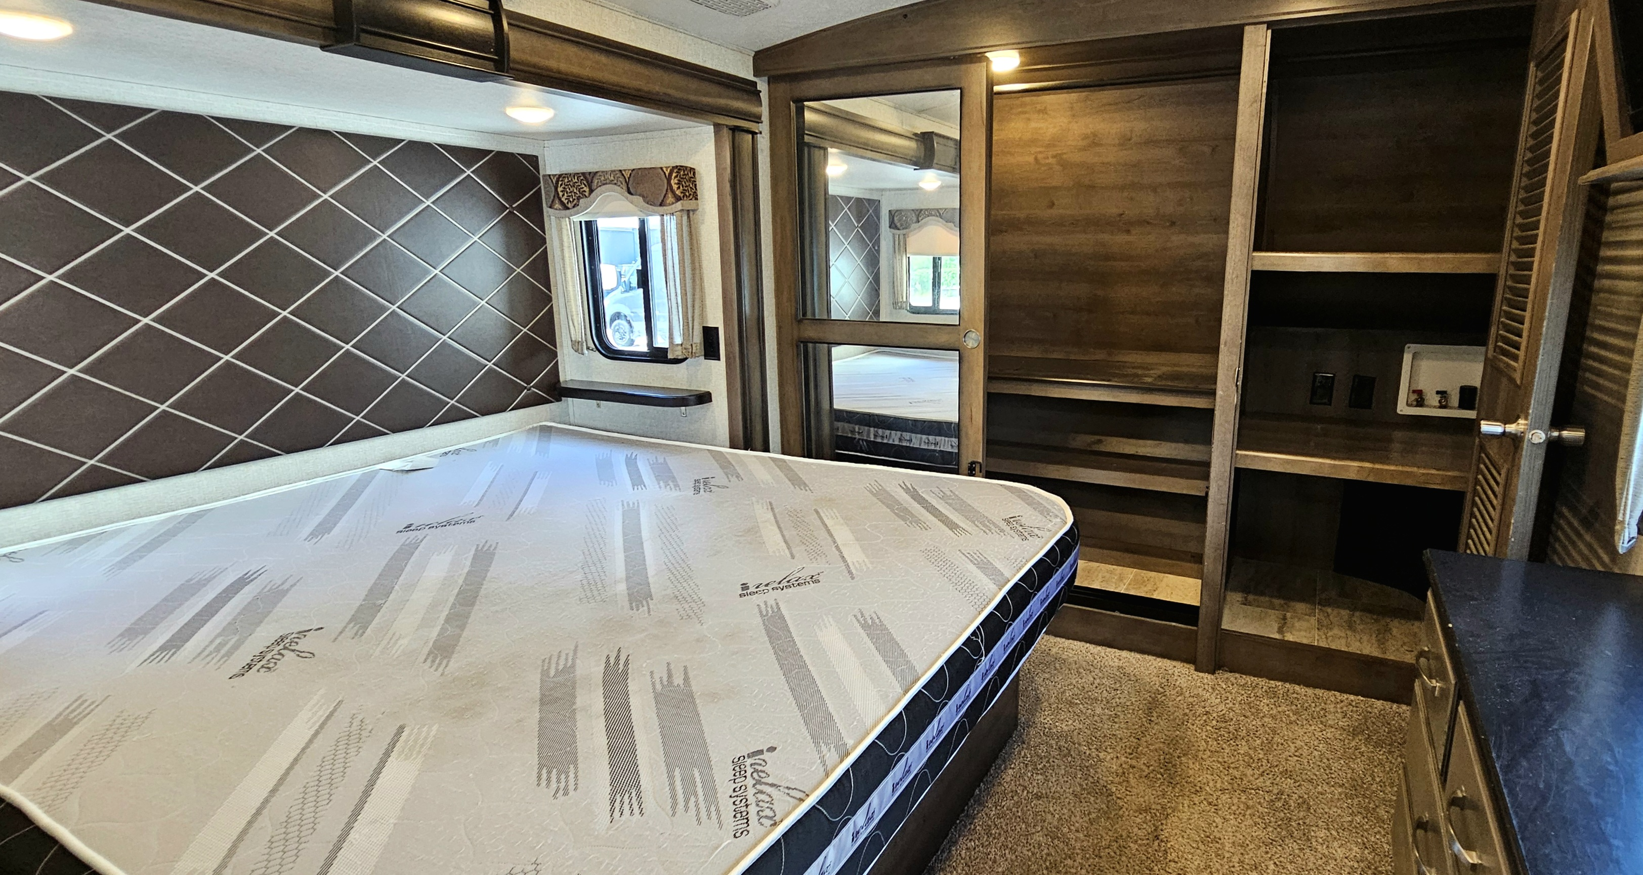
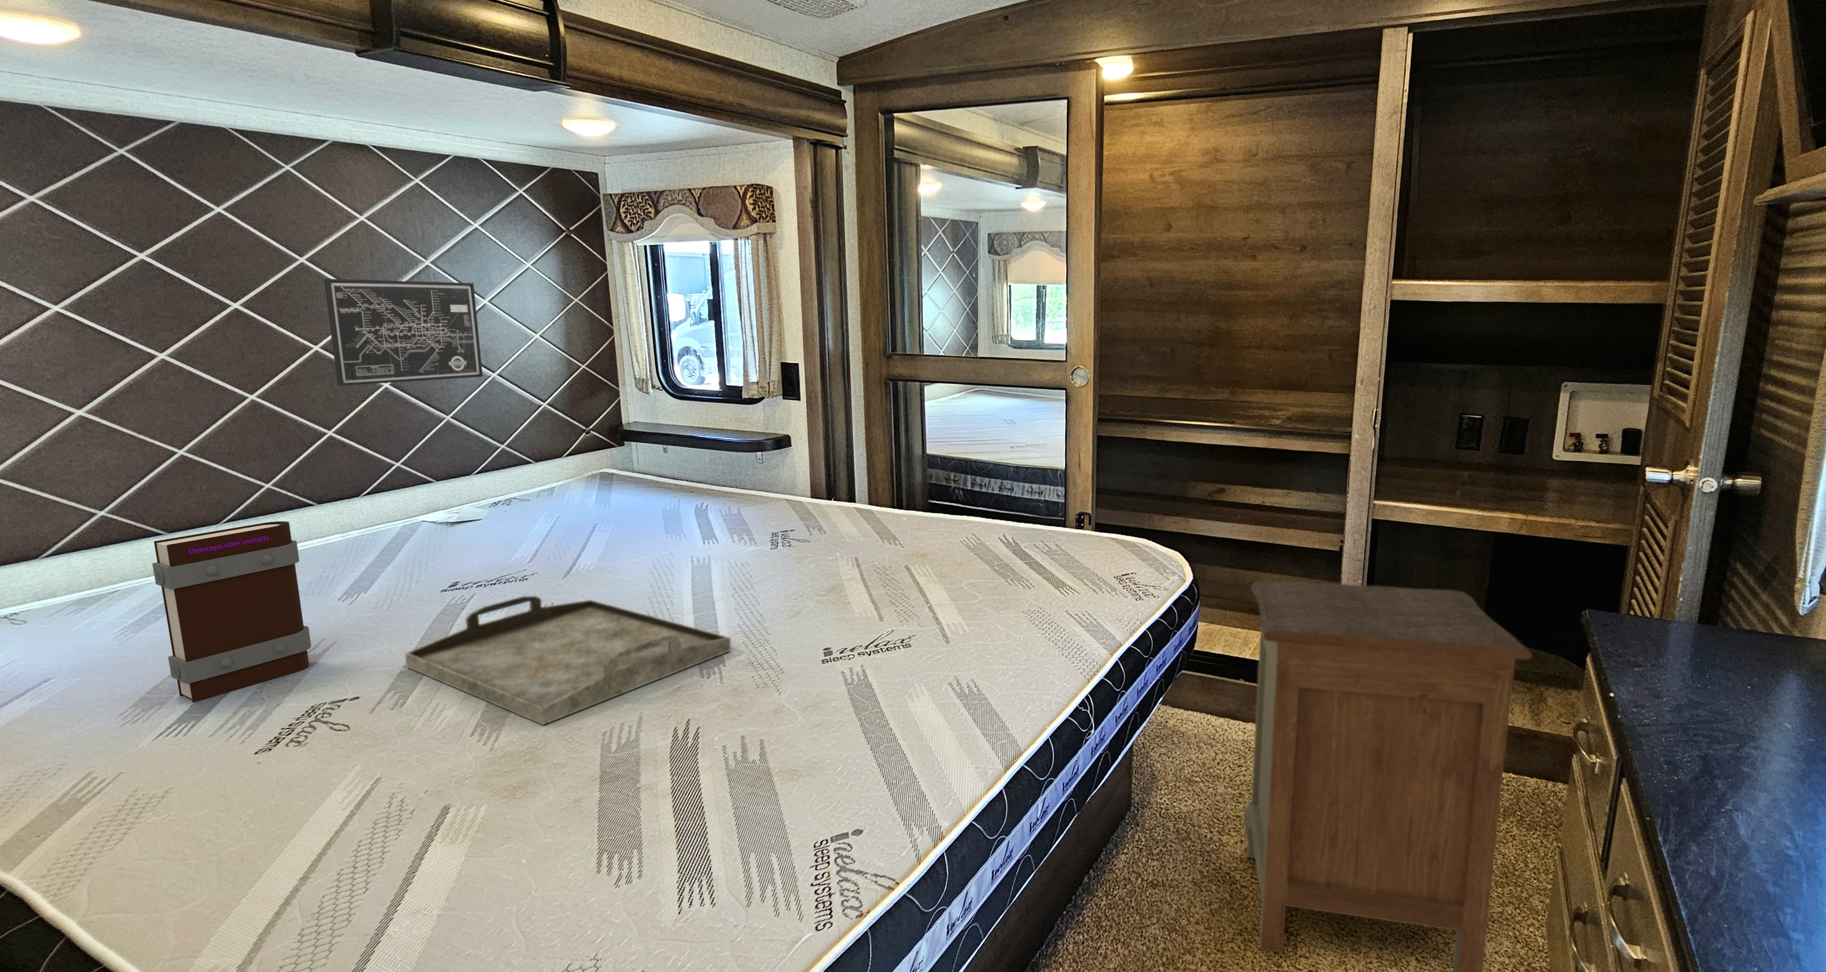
+ wall art [324,279,483,386]
+ nightstand [1243,580,1533,972]
+ book [152,520,312,703]
+ serving tray [405,595,732,726]
